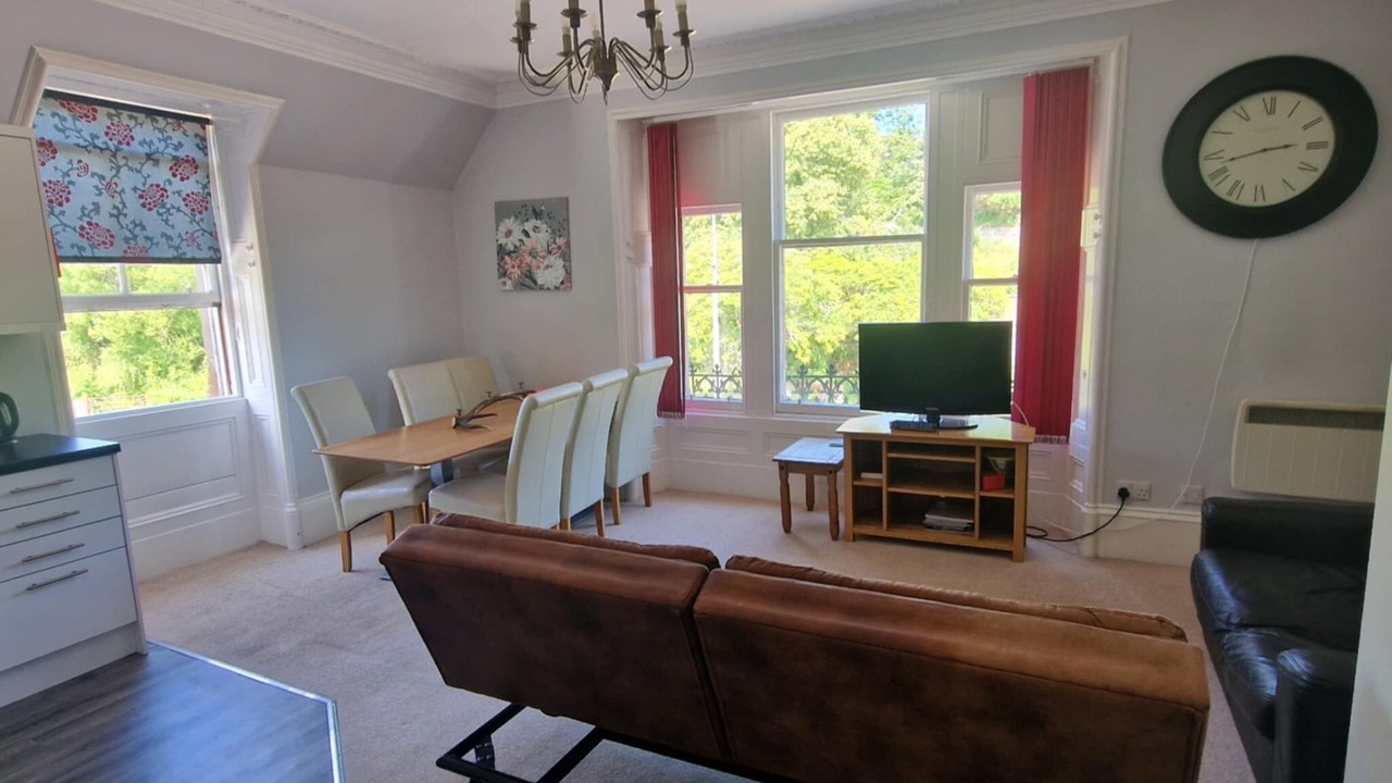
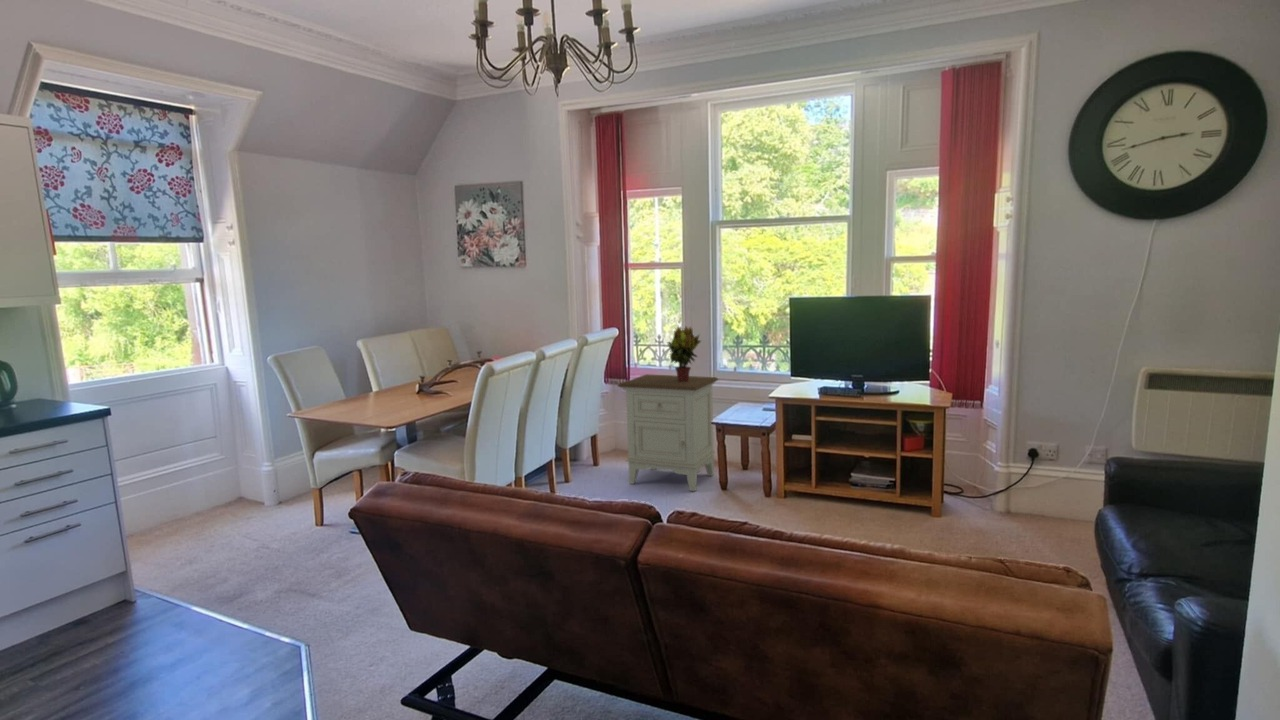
+ nightstand [616,373,719,492]
+ potted plant [666,325,702,382]
